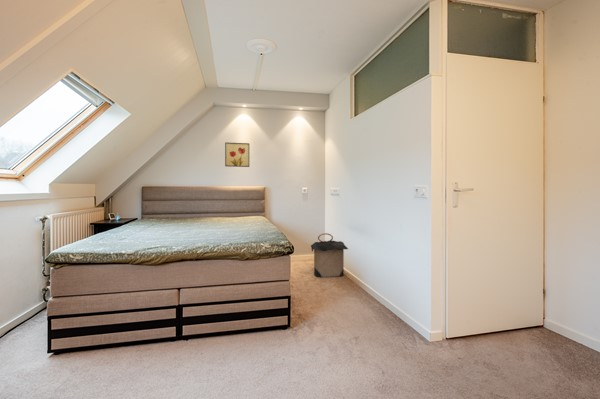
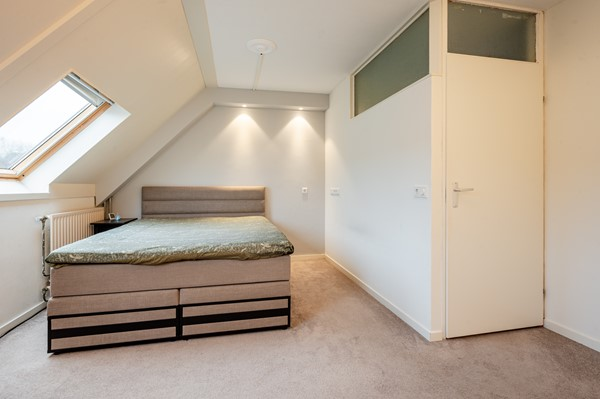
- wall art [224,141,250,168]
- laundry hamper [310,232,349,278]
